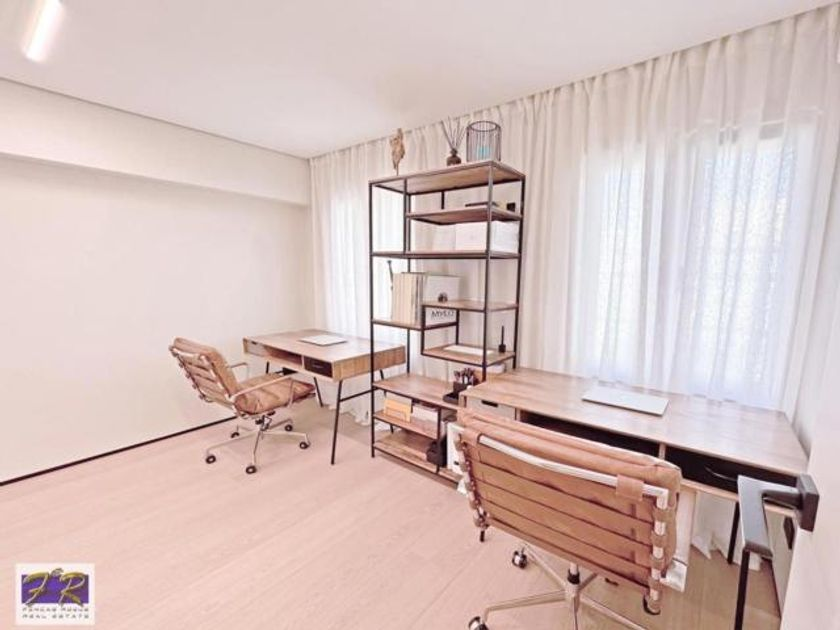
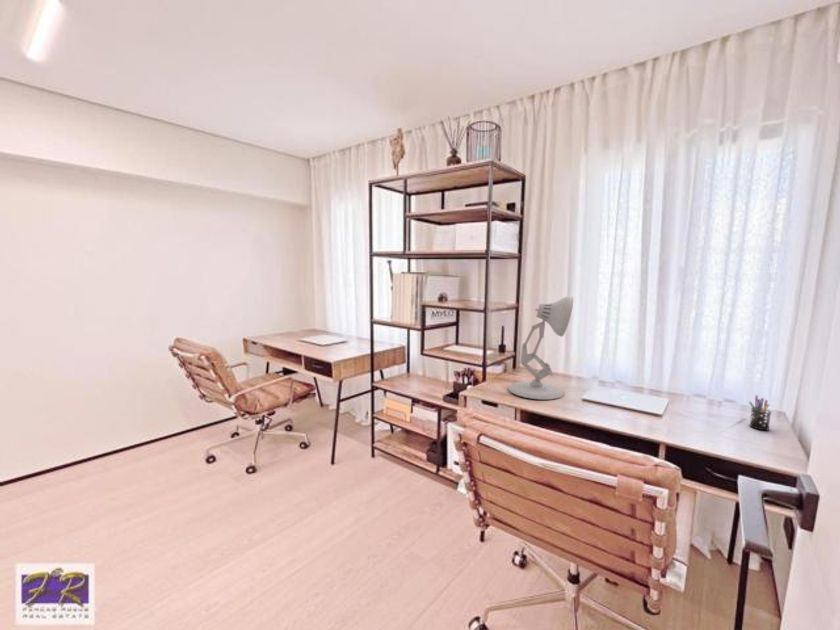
+ pen holder [748,394,772,431]
+ desk lamp [507,296,574,401]
